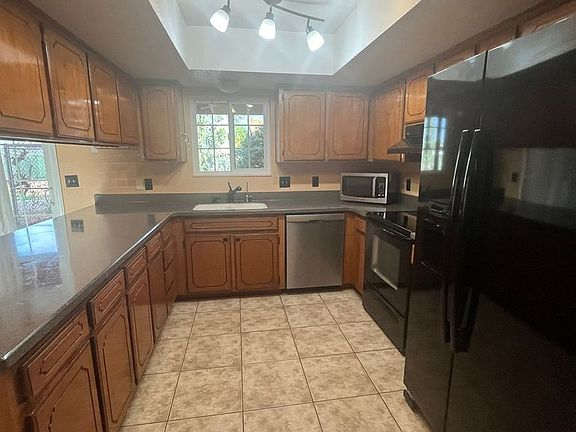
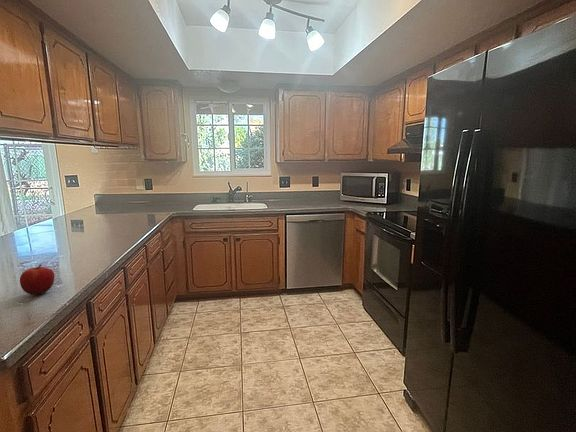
+ fruit [19,263,55,296]
